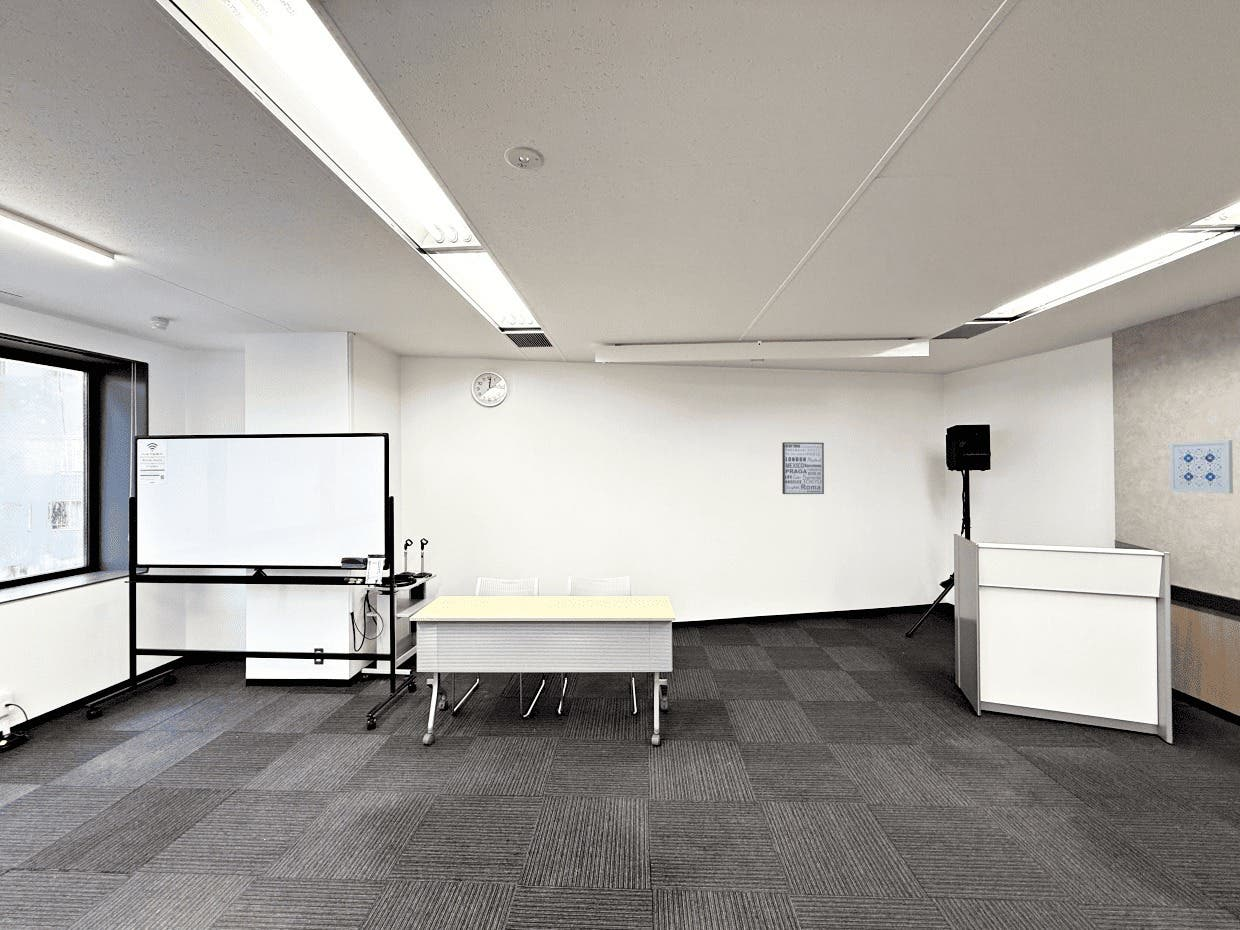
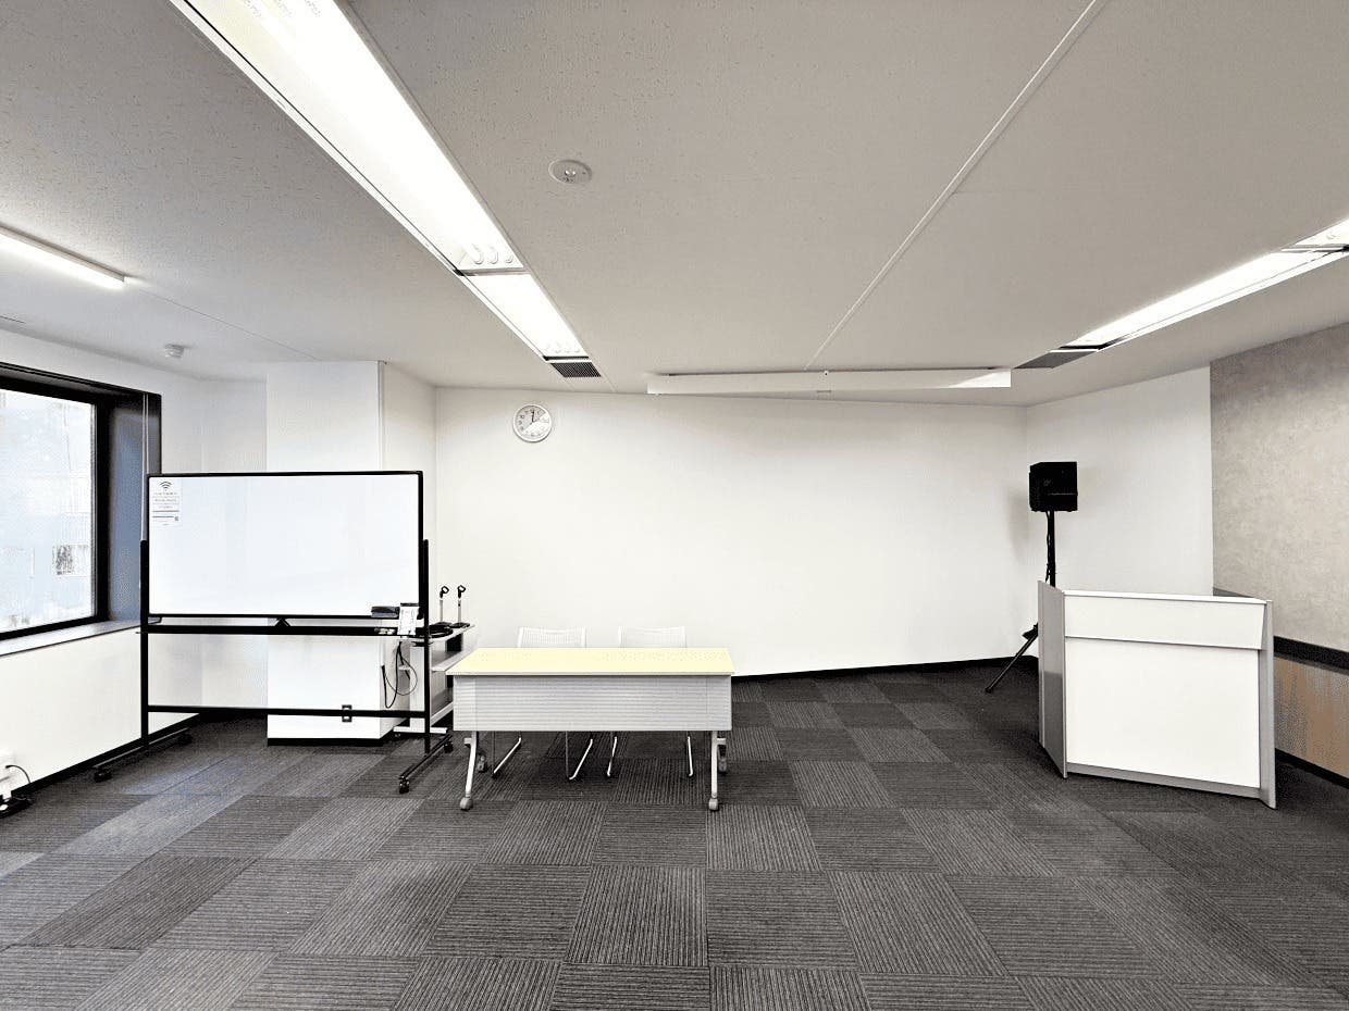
- wall art [1169,439,1234,495]
- wall art [781,441,825,495]
